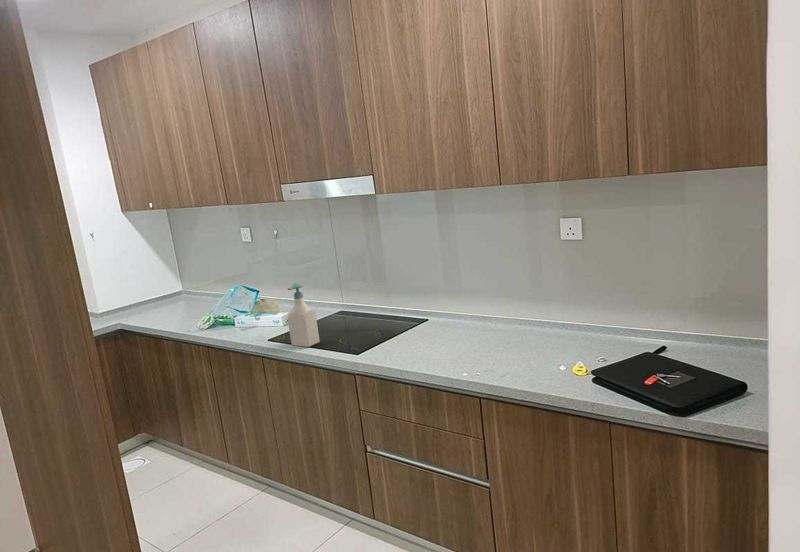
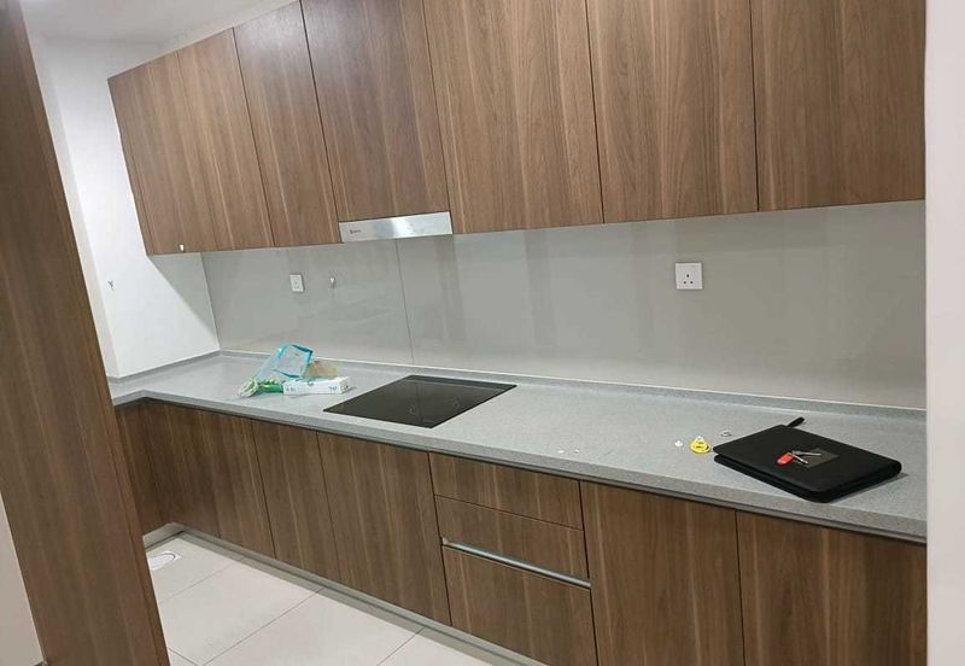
- soap bottle [287,282,321,348]
